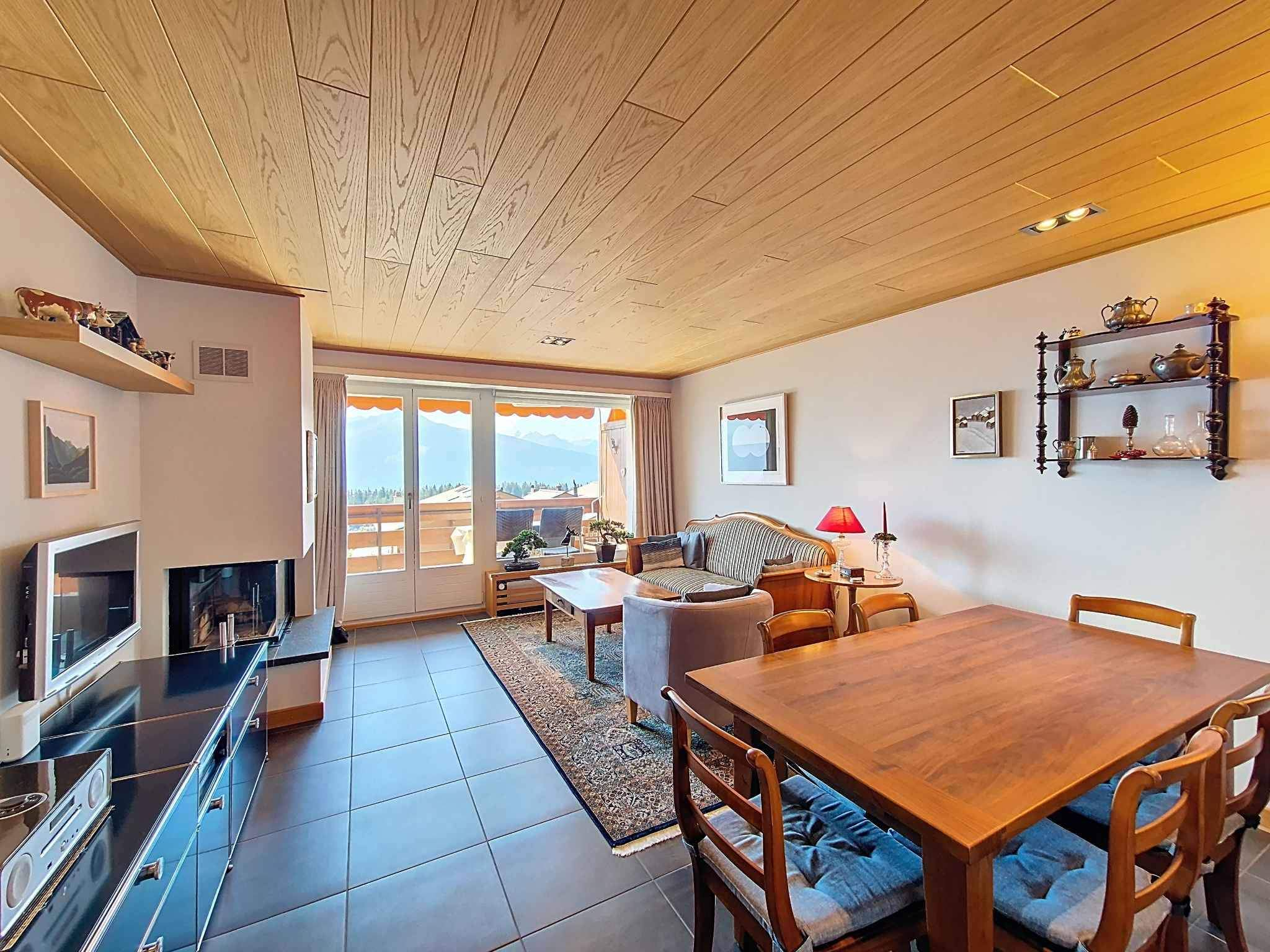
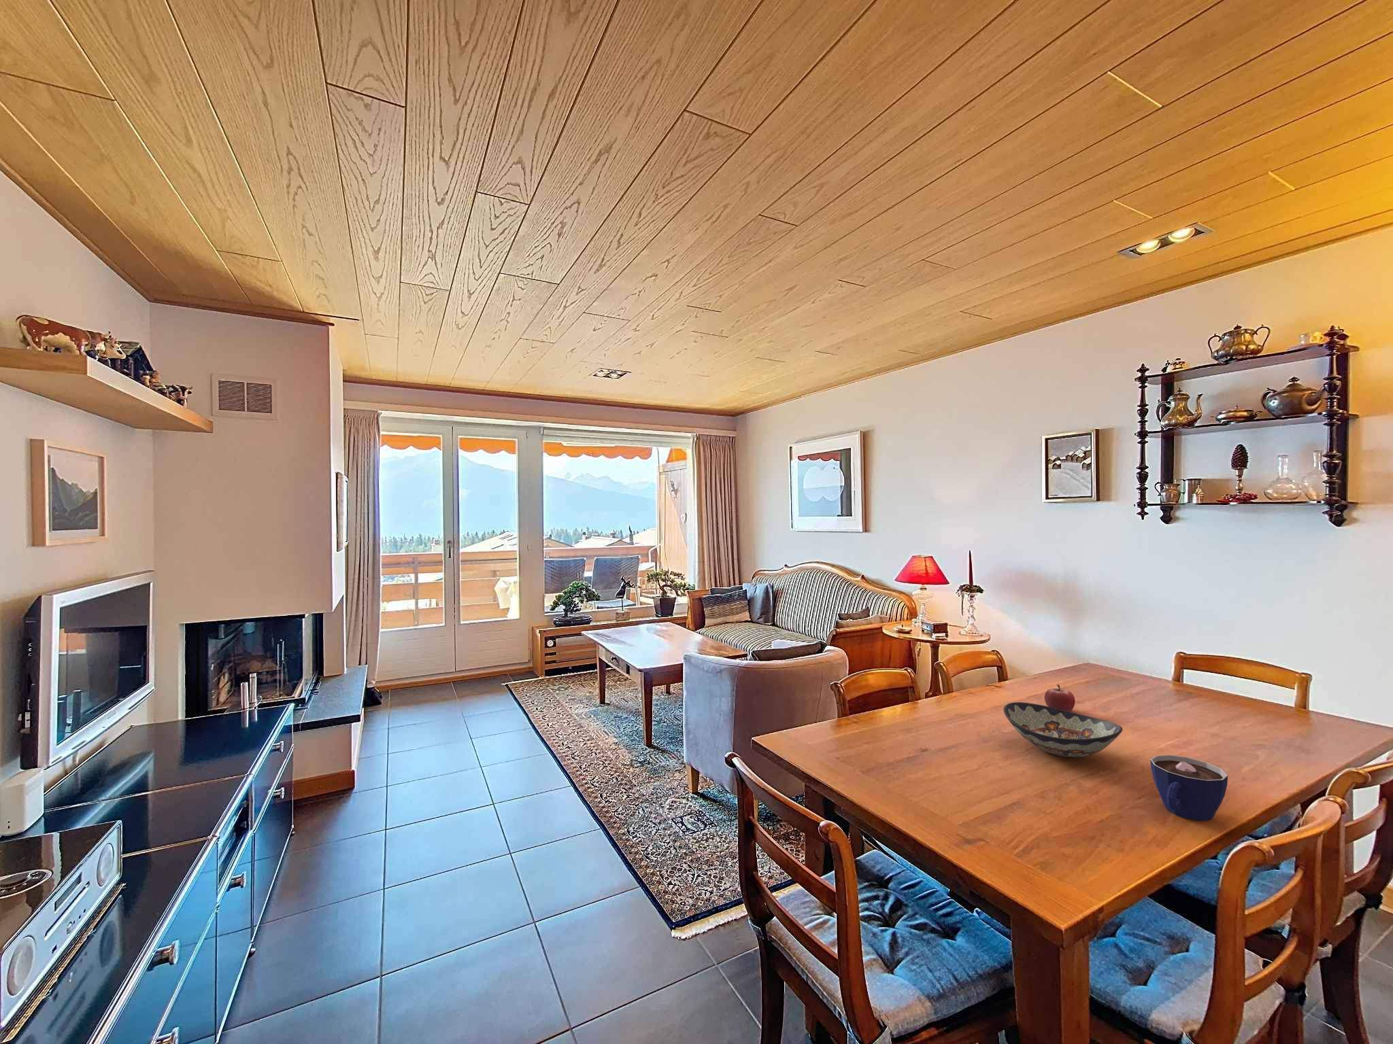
+ fruit [1044,684,1076,712]
+ decorative bowl [1003,702,1123,759]
+ cup [1149,754,1228,821]
